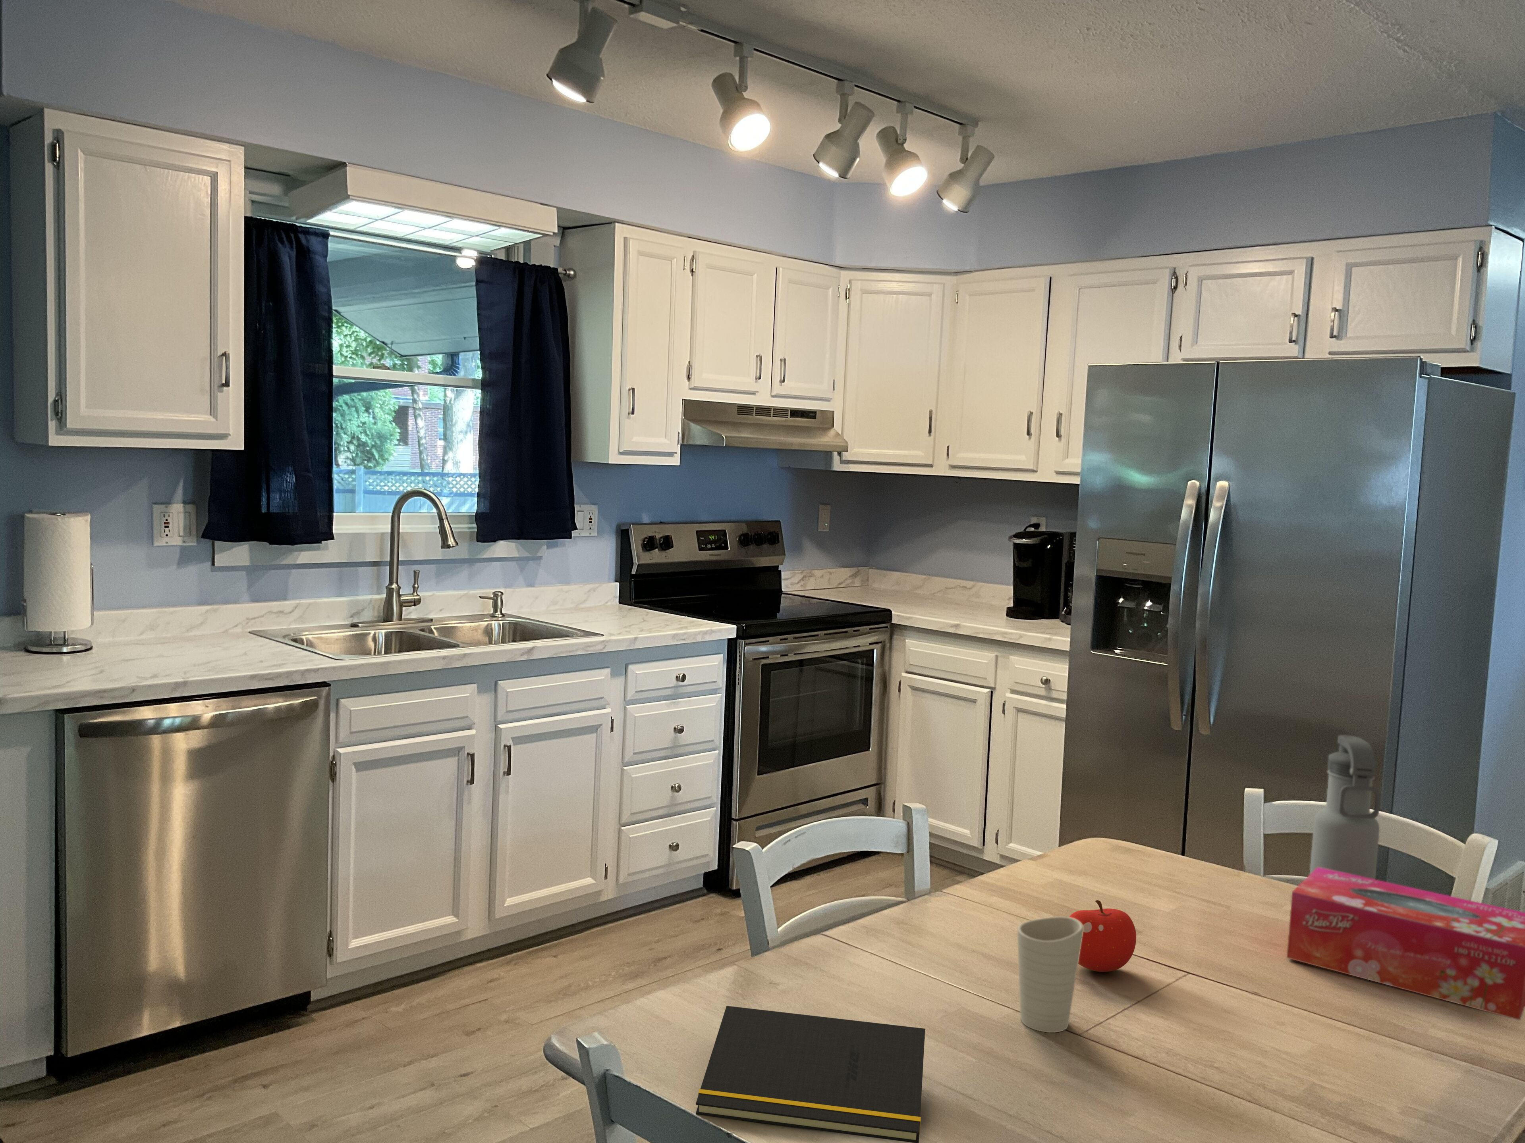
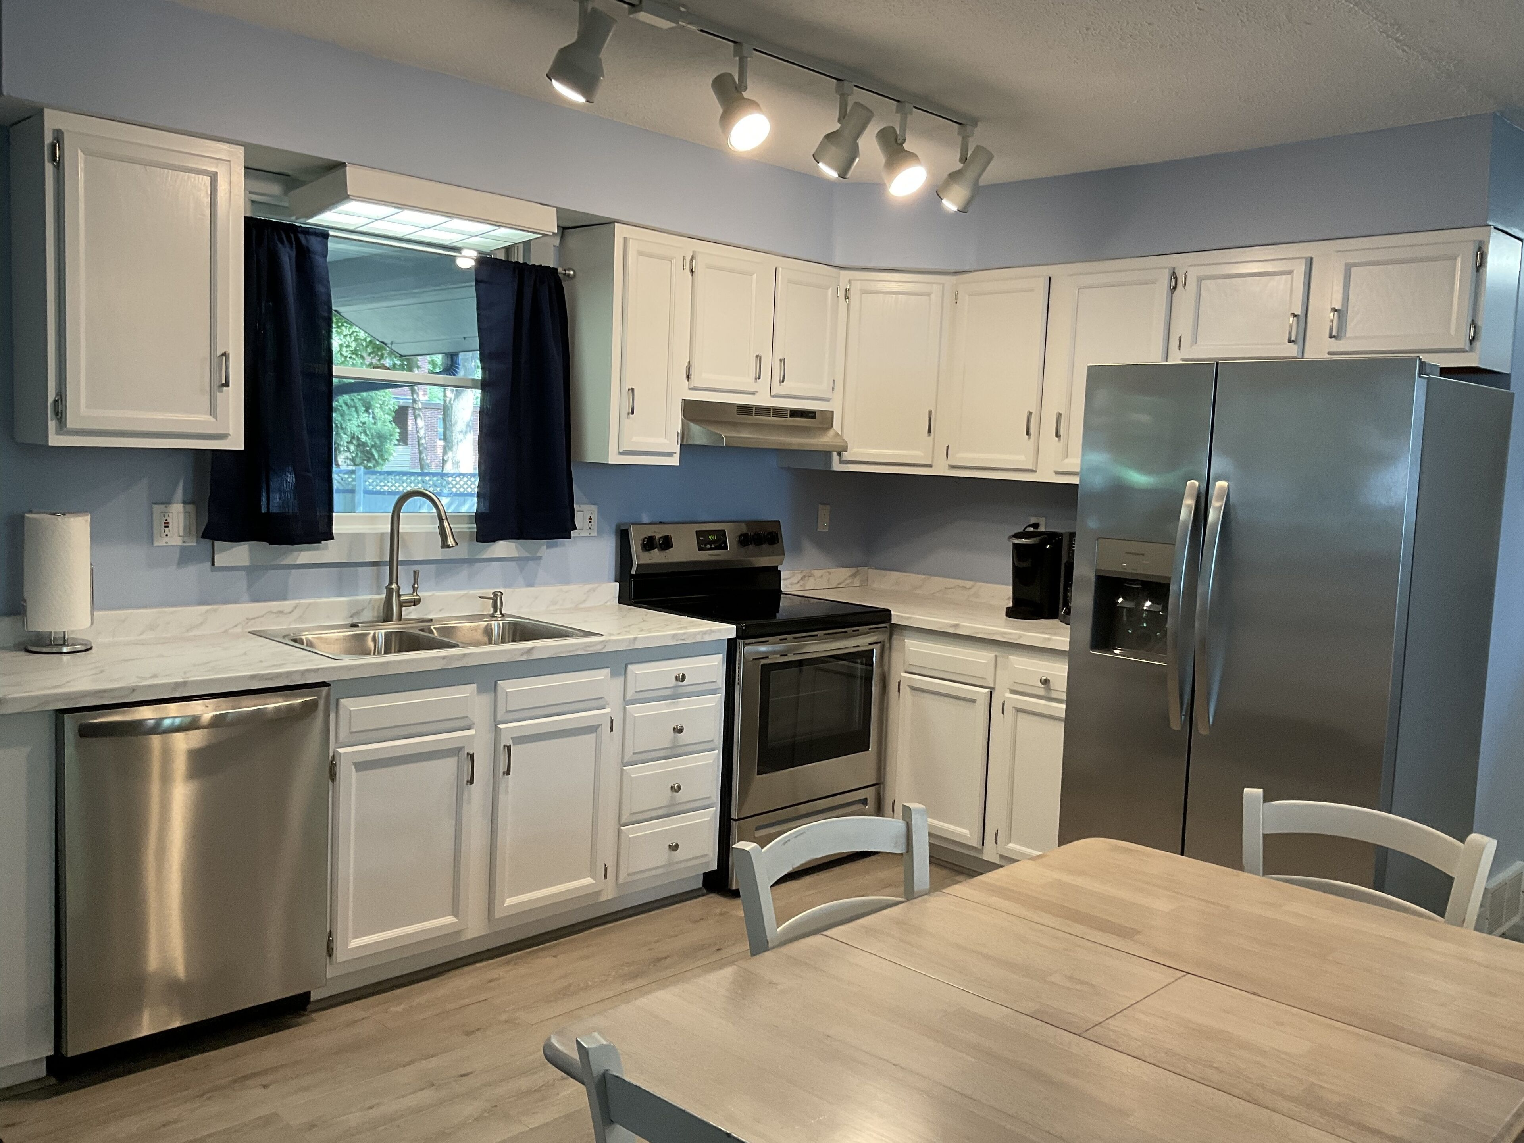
- fruit [1069,899,1137,973]
- notepad [695,1005,926,1143]
- water bottle [1309,735,1381,880]
- cup [1017,916,1083,1033]
- tissue box [1286,867,1525,1021]
